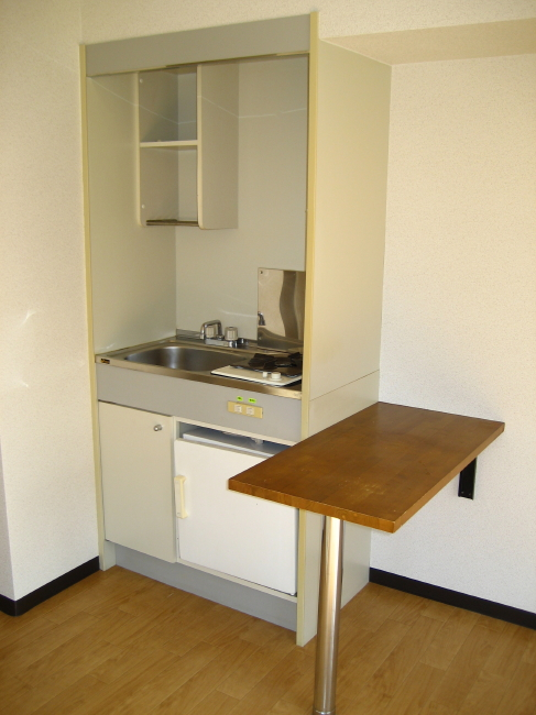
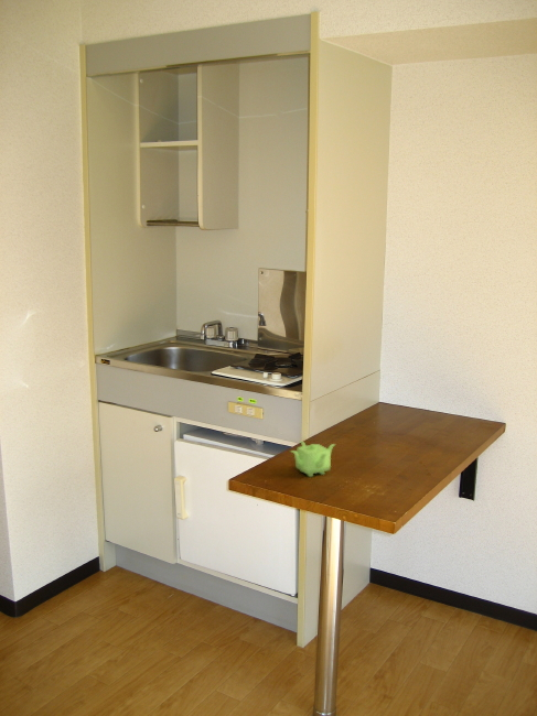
+ teapot [289,440,336,478]
